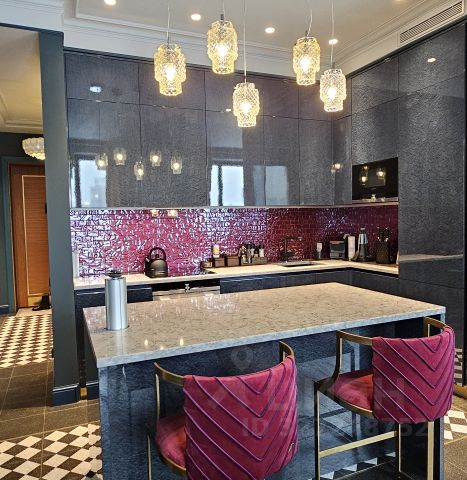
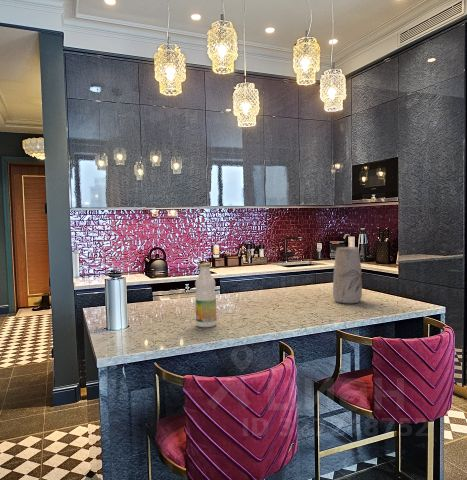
+ bottle [194,262,218,328]
+ vase [332,246,363,304]
